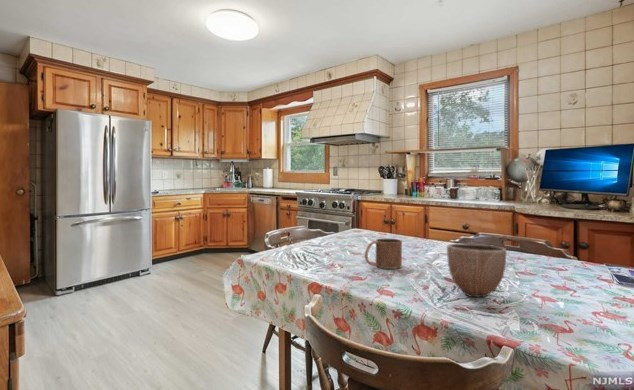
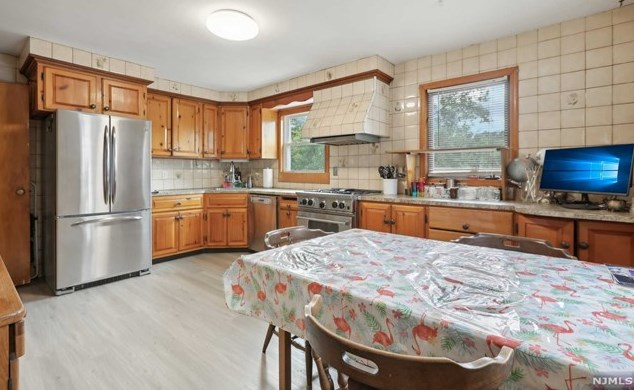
- mug [364,238,403,270]
- decorative bowl [446,242,507,298]
